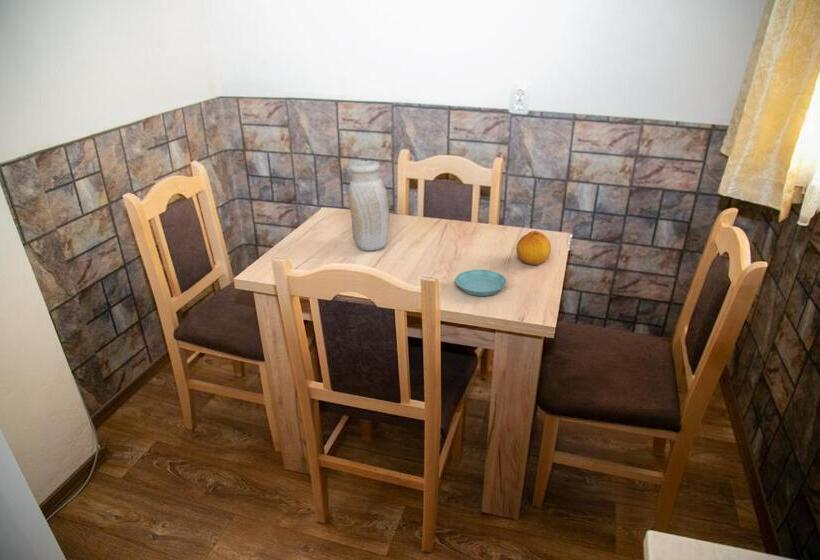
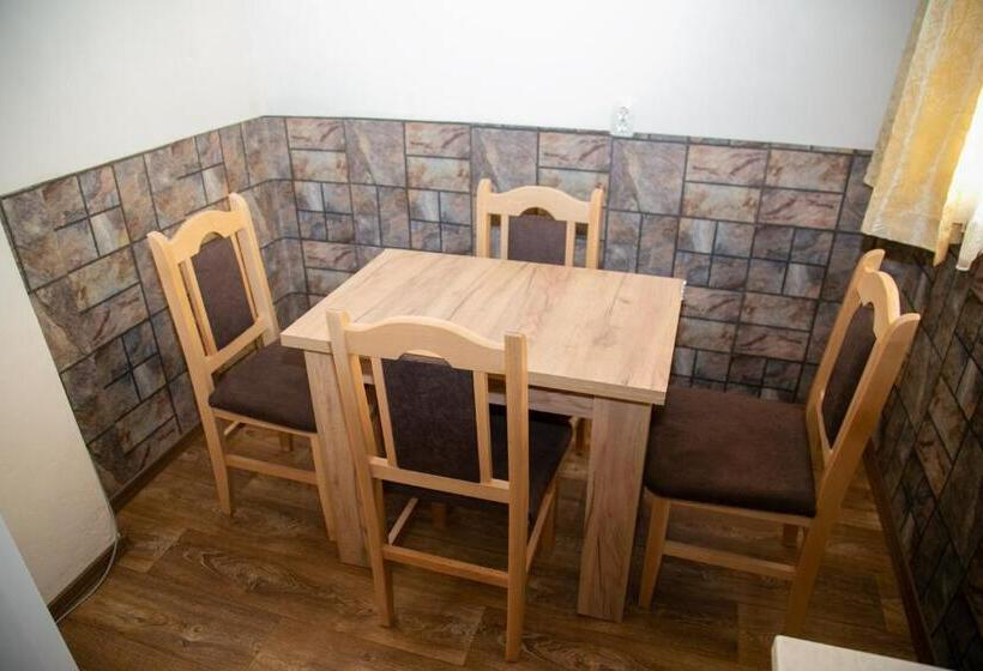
- saucer [454,269,508,297]
- fruit [515,230,552,266]
- vase [347,160,390,252]
